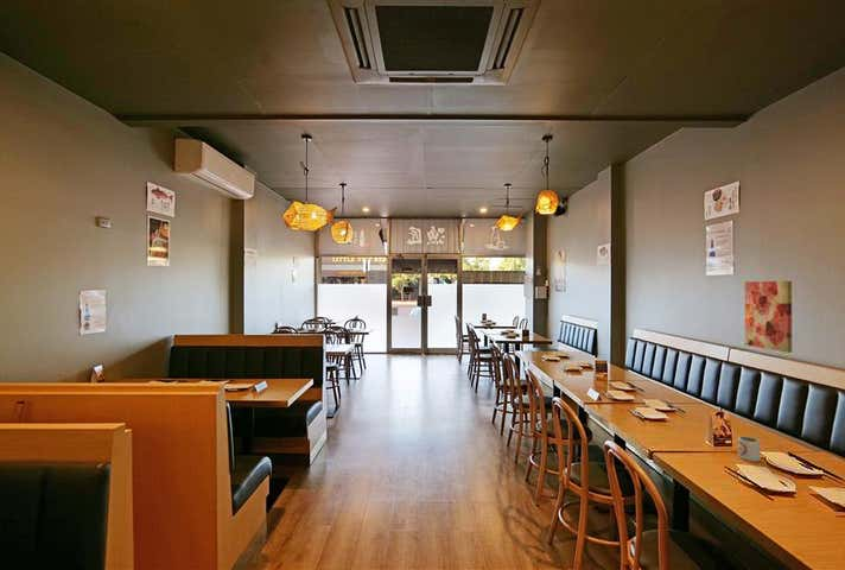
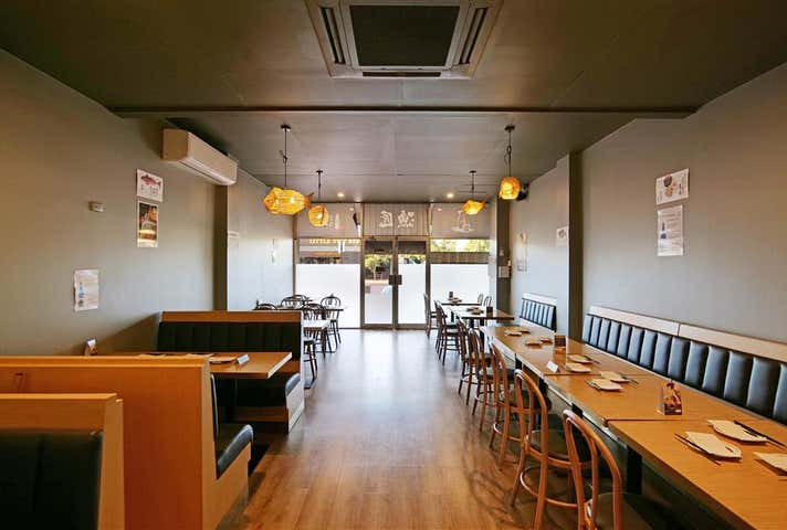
- cup [737,435,762,463]
- wall art [744,280,793,354]
